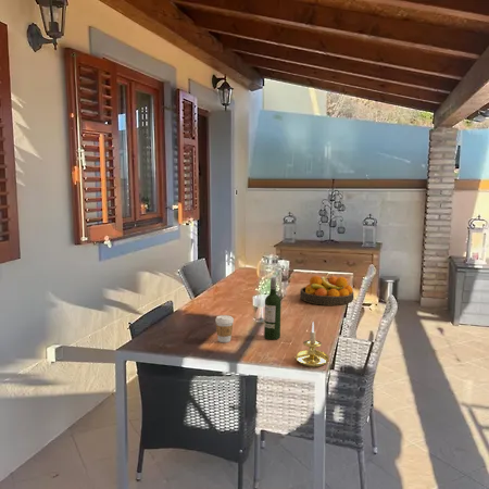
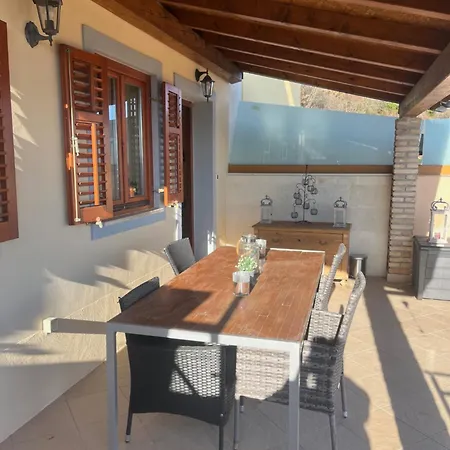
- wine bottle [263,276,283,341]
- candle holder [294,321,330,368]
- fruit bowl [299,275,355,306]
- coffee cup [214,314,235,343]
